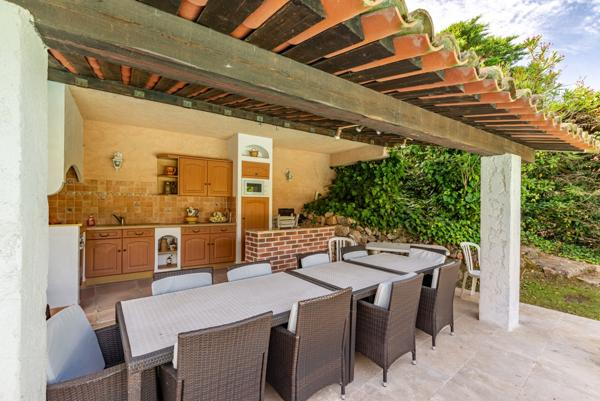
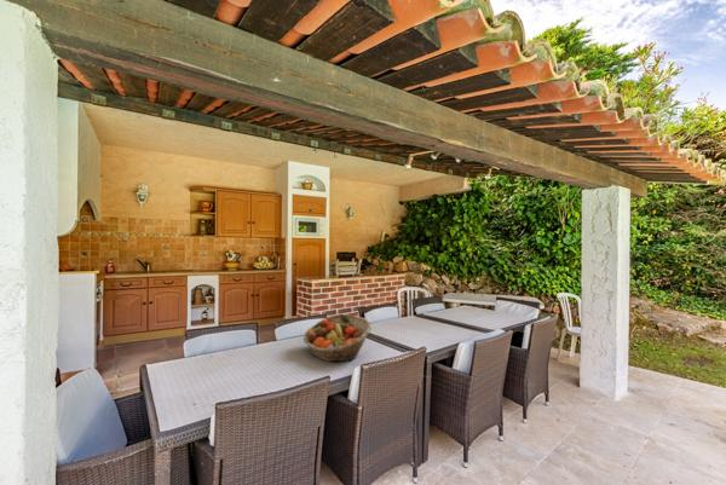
+ fruit basket [302,313,373,363]
